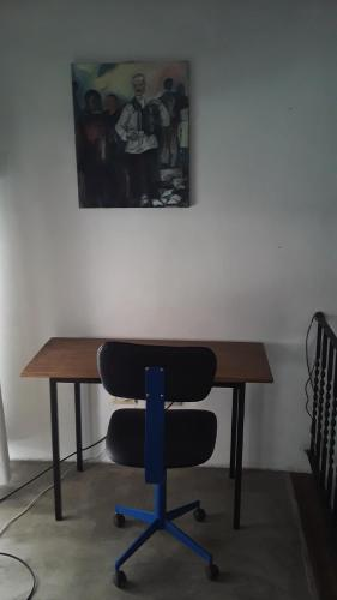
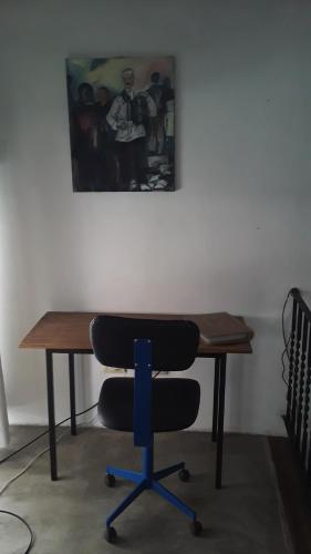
+ book [182,310,256,347]
